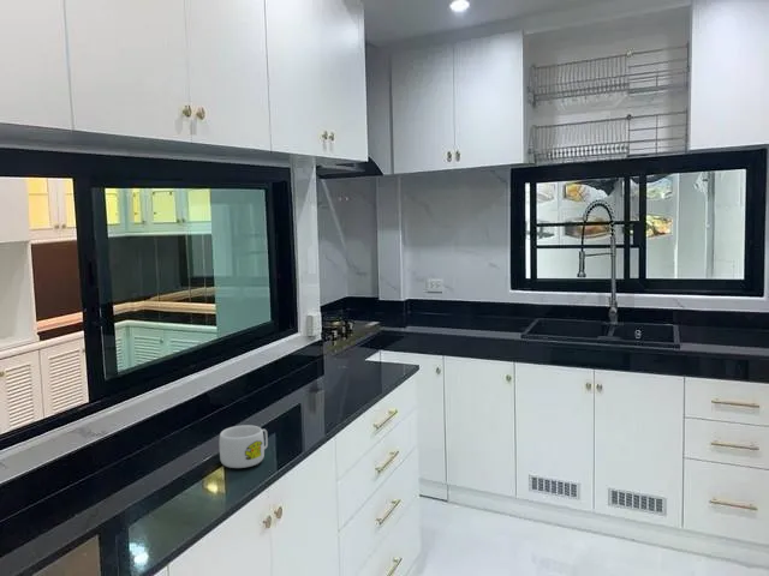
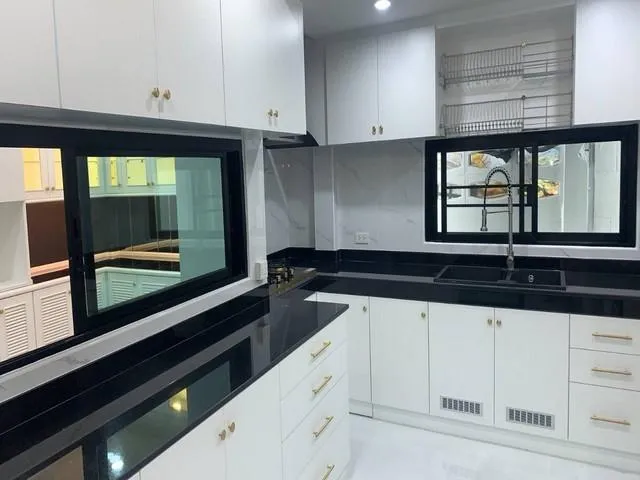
- mug [219,424,269,469]
